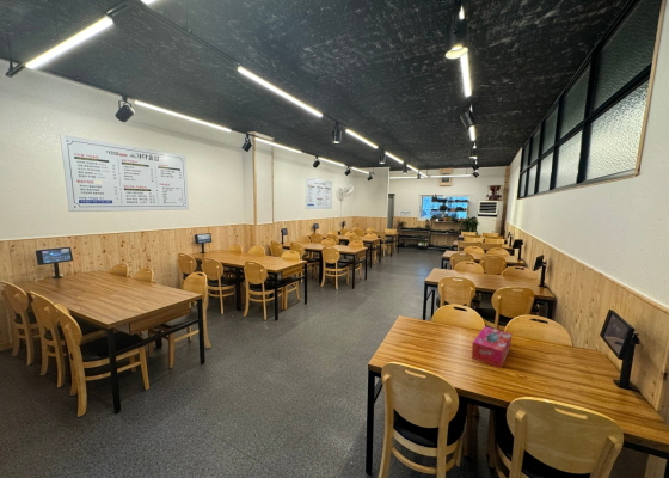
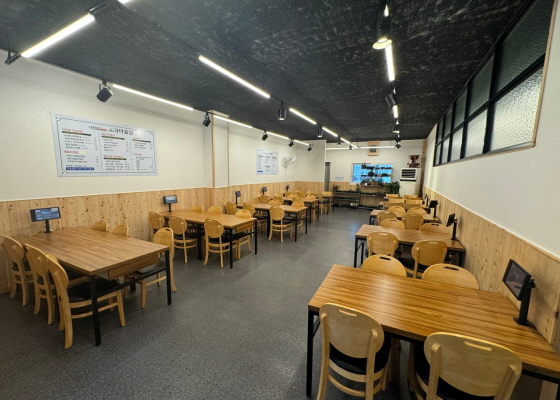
- tissue box [471,325,513,369]
